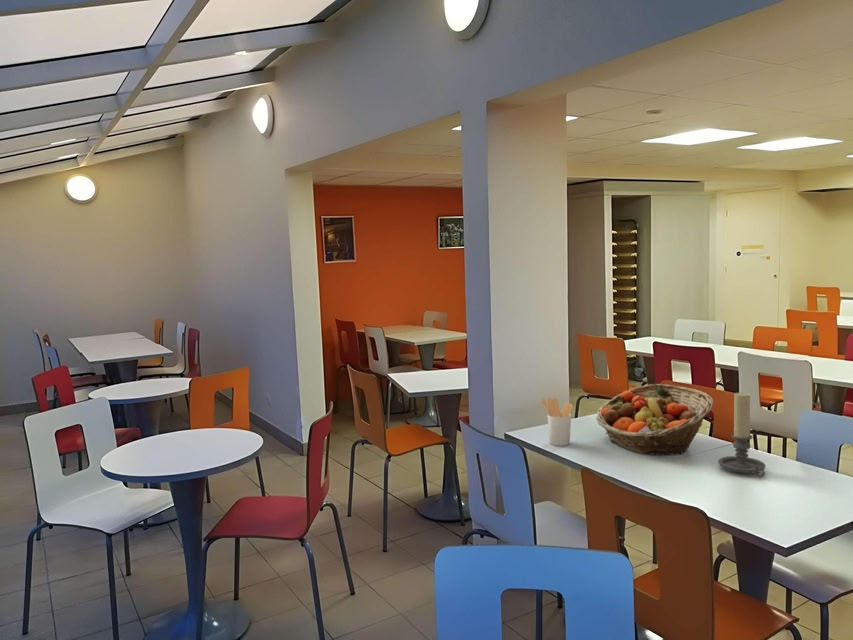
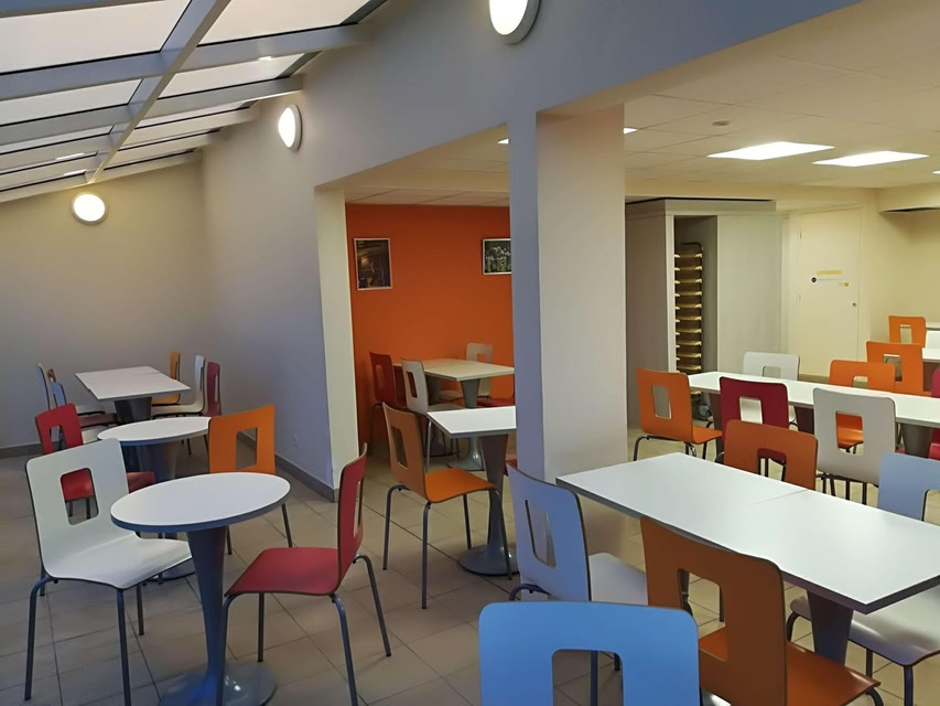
- candle holder [717,391,766,478]
- utensil holder [540,397,574,447]
- fruit basket [595,383,714,456]
